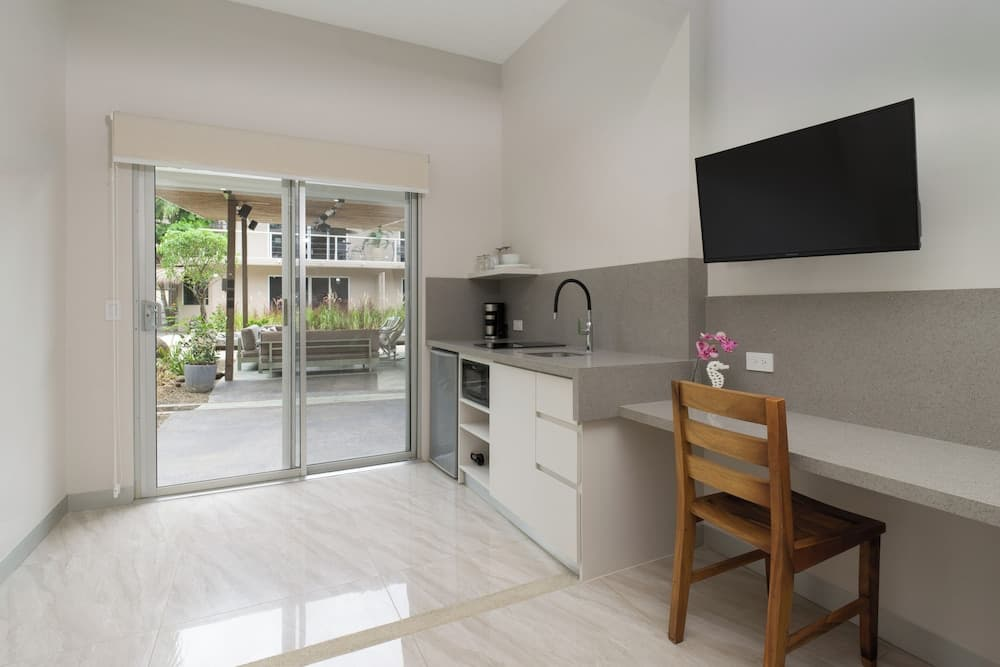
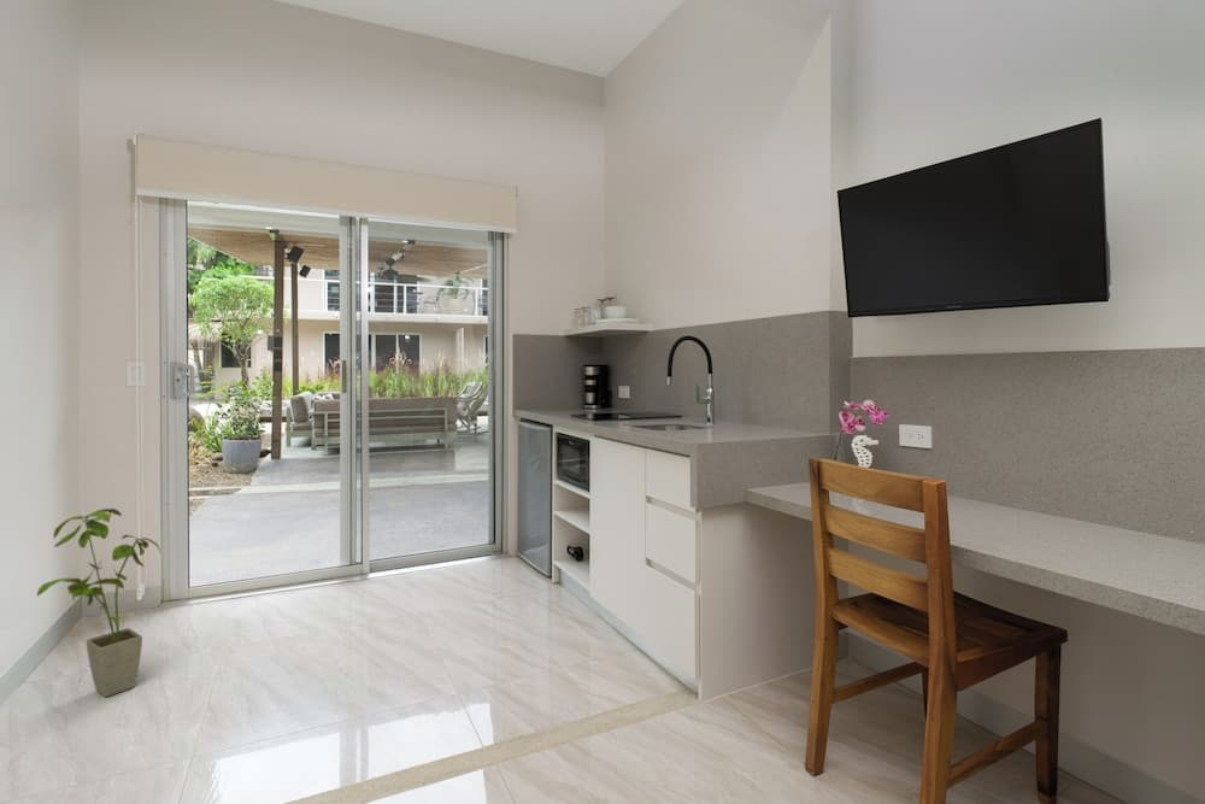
+ house plant [36,507,161,698]
